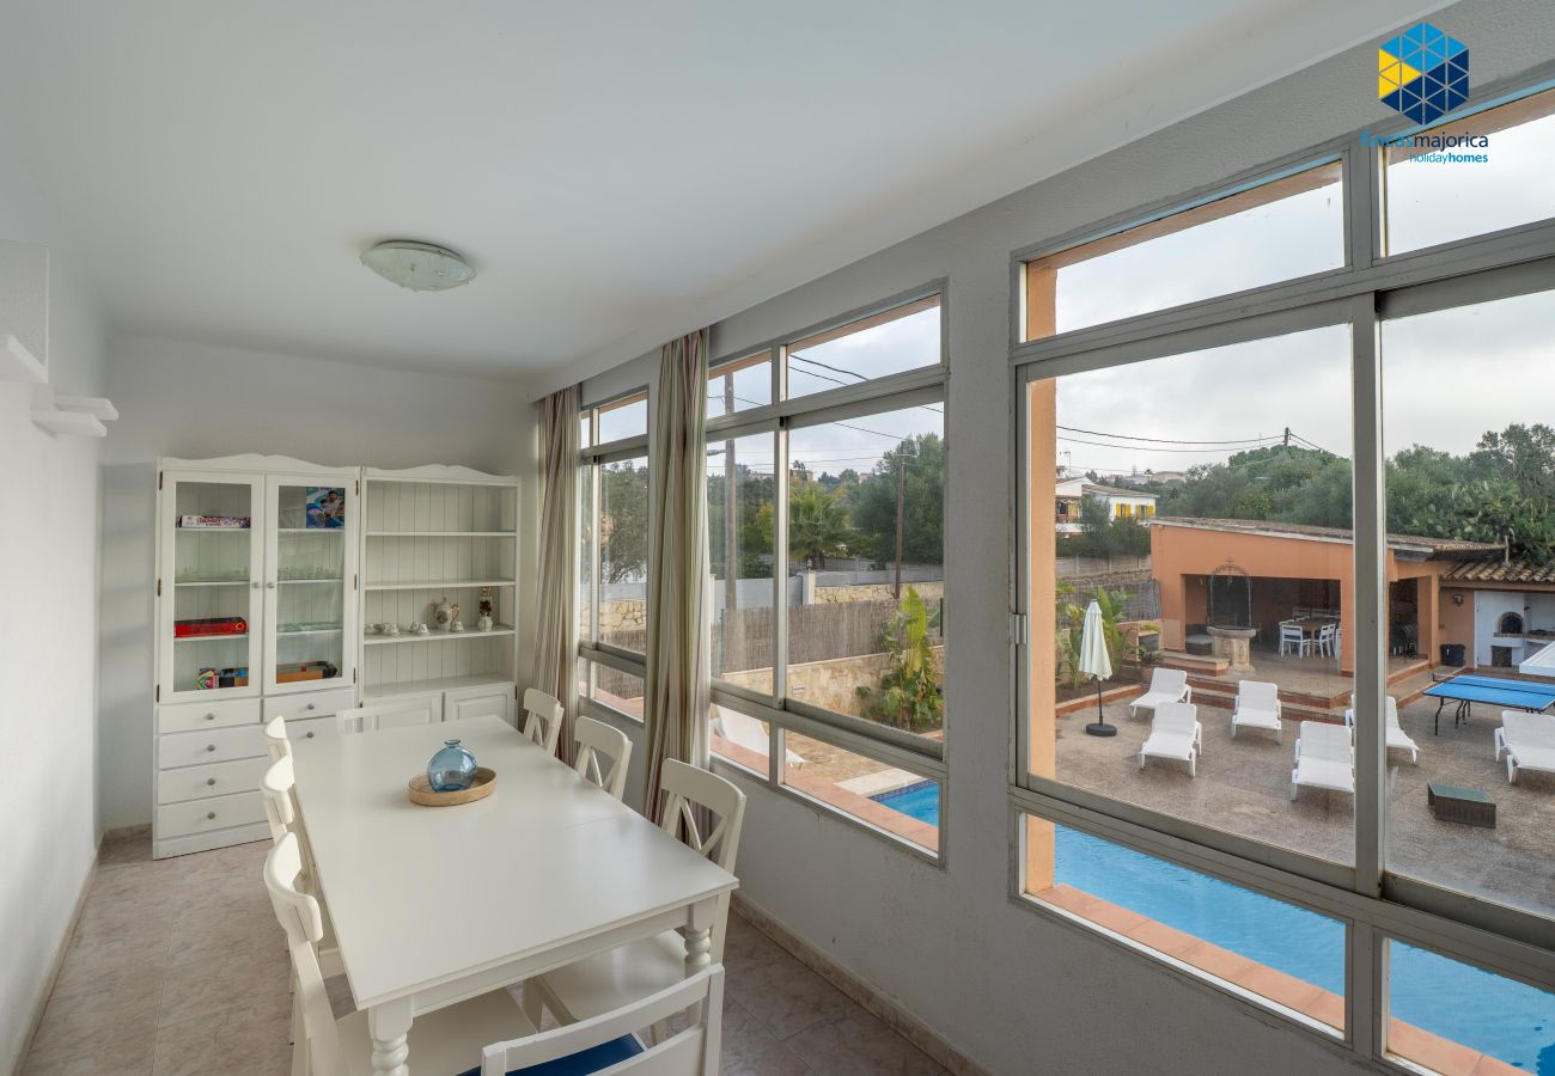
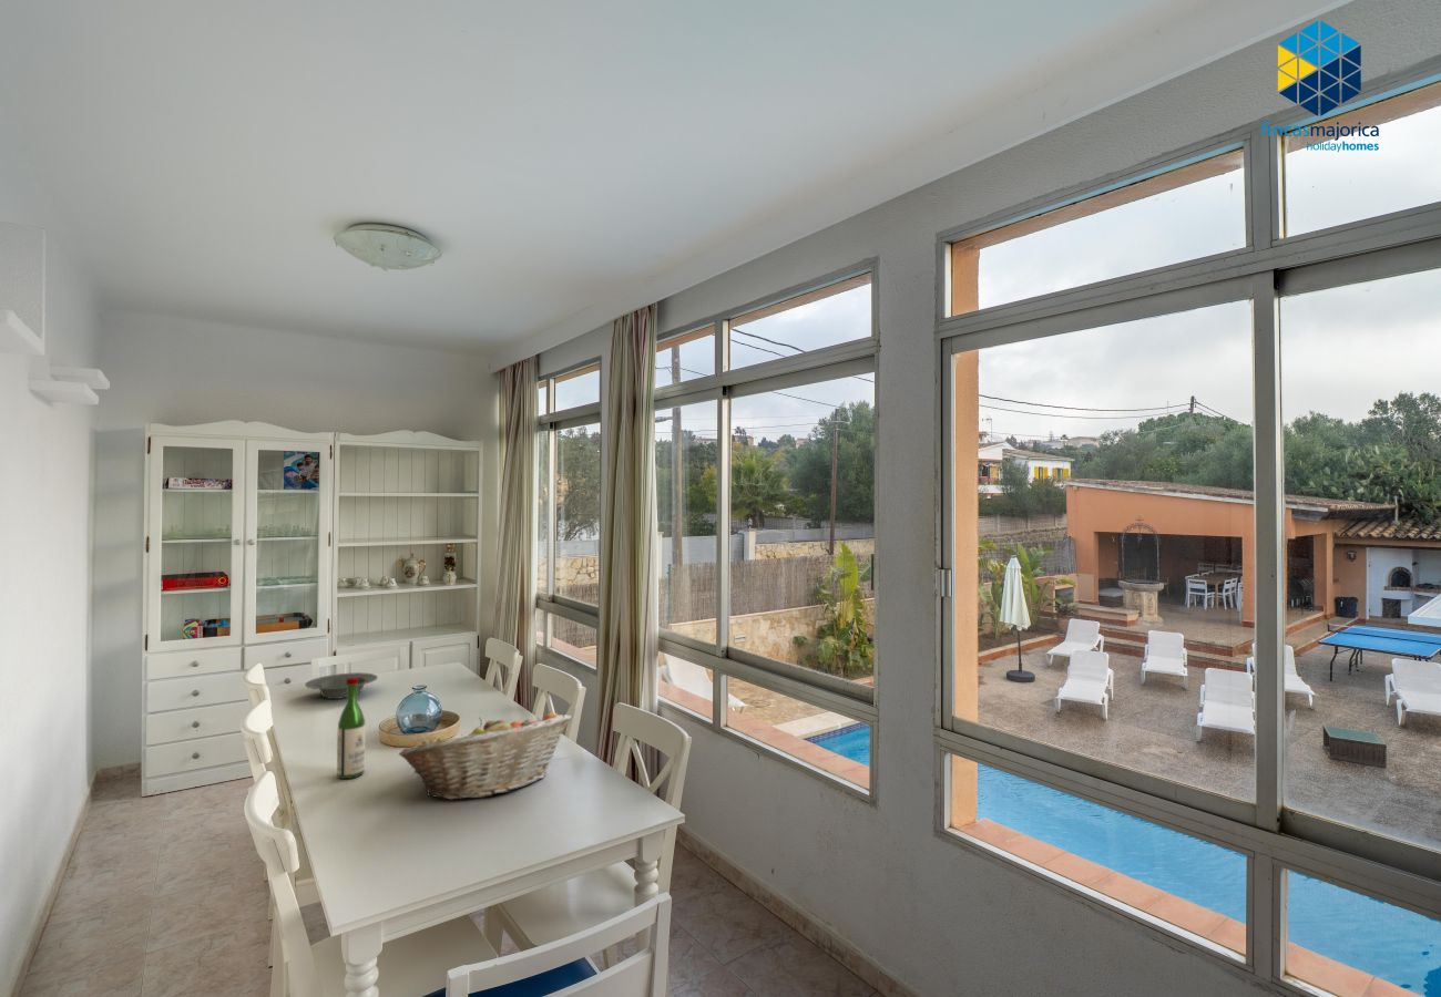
+ bowl [304,671,379,700]
+ fruit basket [398,712,572,801]
+ wine bottle [336,678,367,780]
